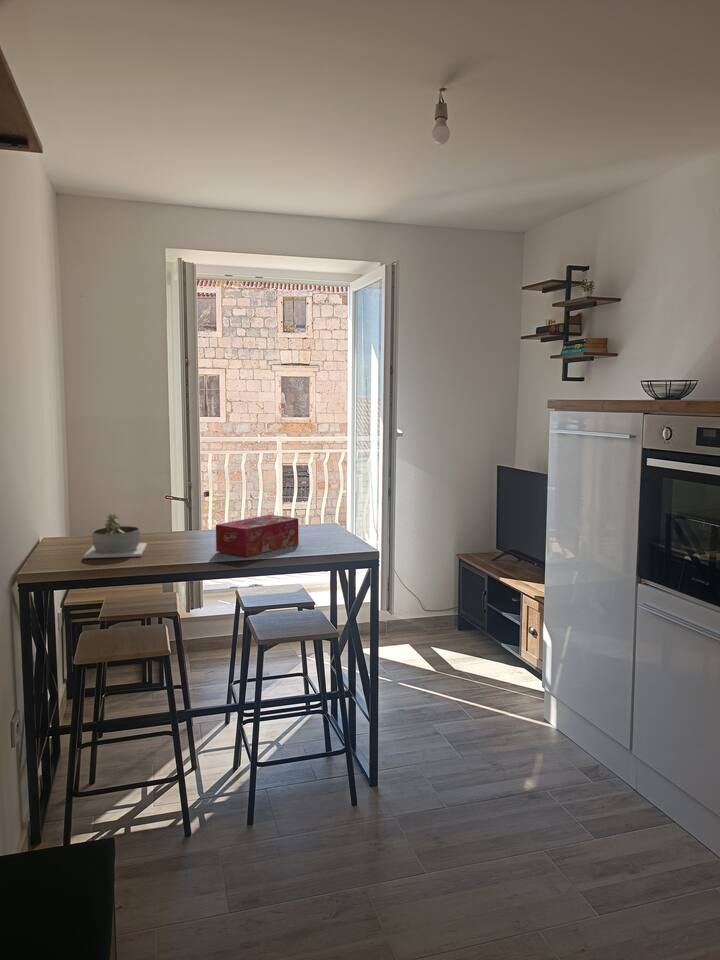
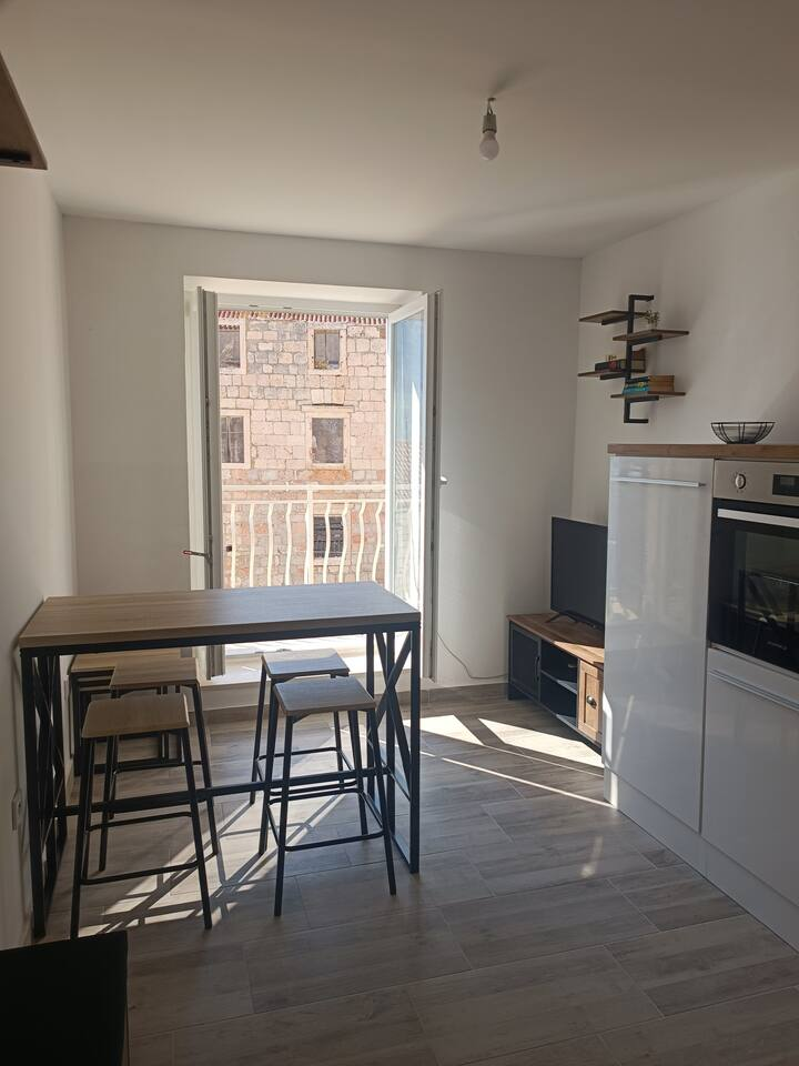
- tissue box [215,514,299,558]
- succulent planter [82,513,148,559]
